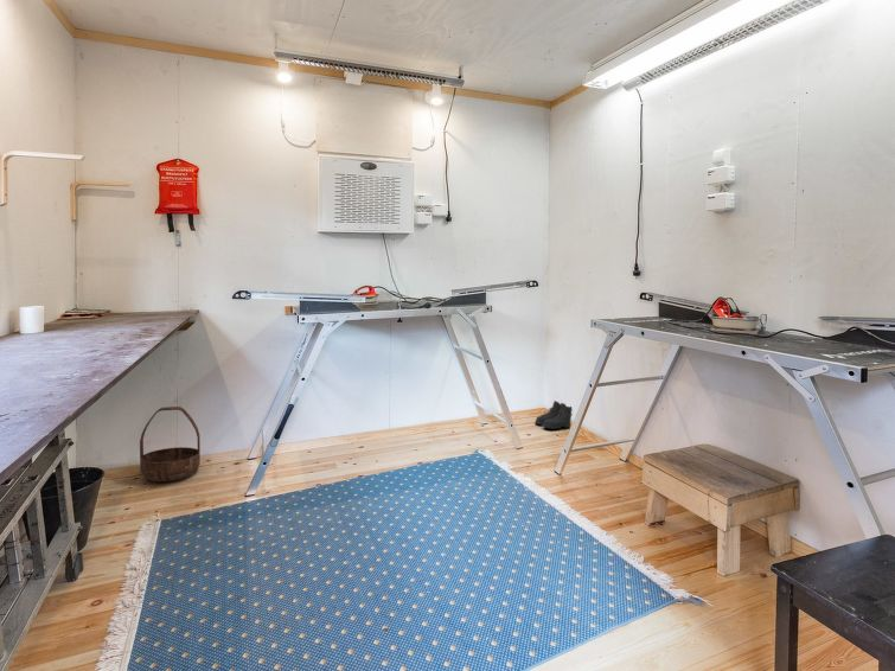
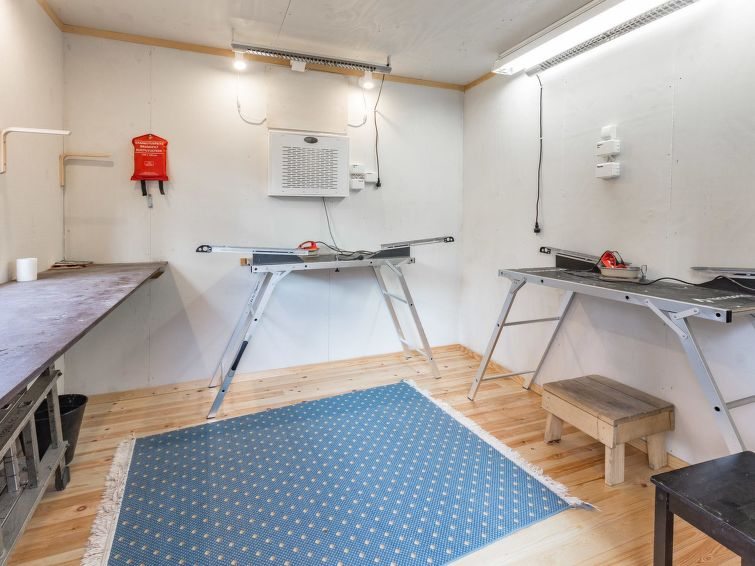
- basket [139,405,202,483]
- boots [533,400,574,430]
